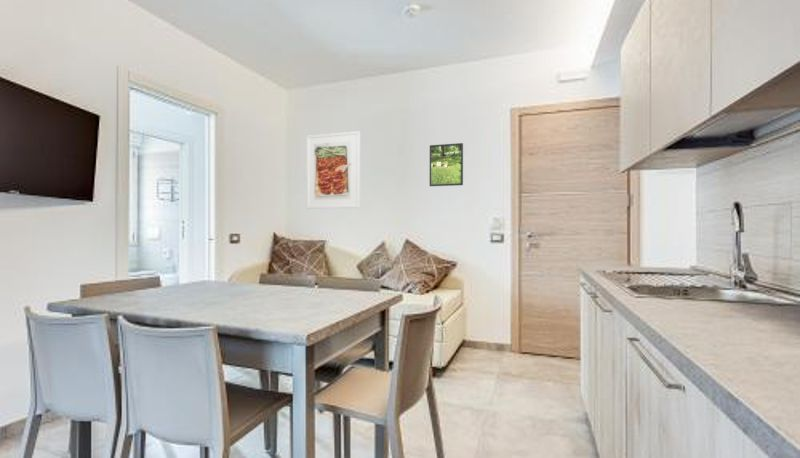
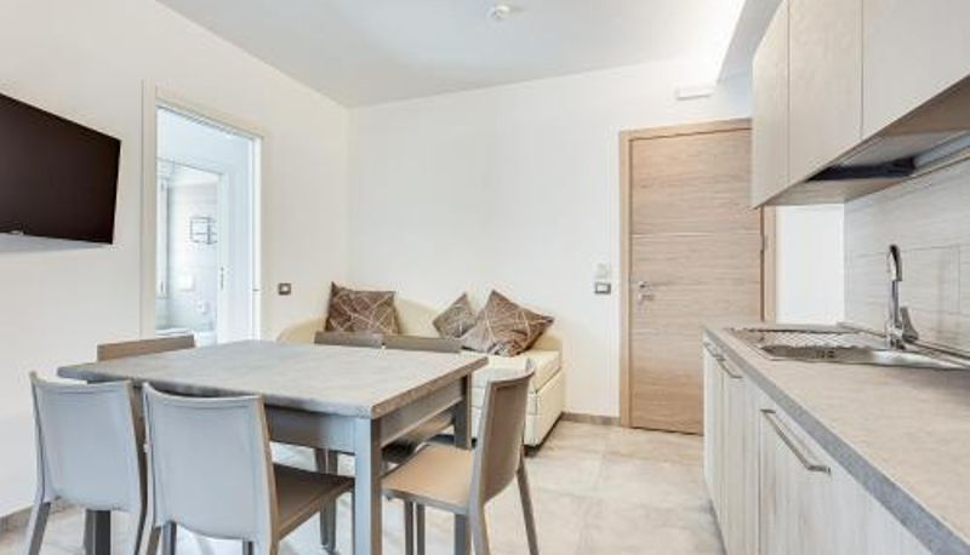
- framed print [429,142,464,187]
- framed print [305,130,361,210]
